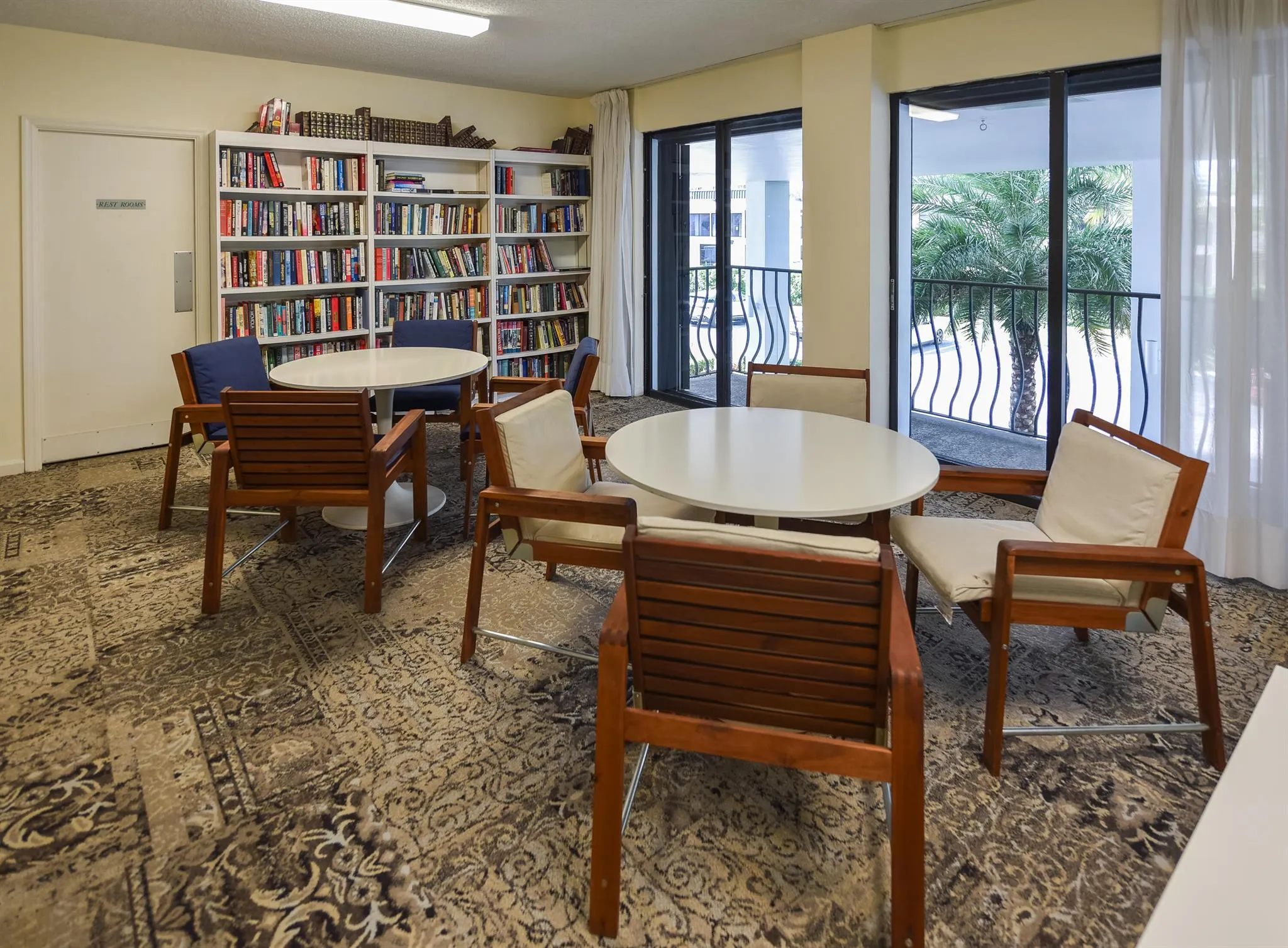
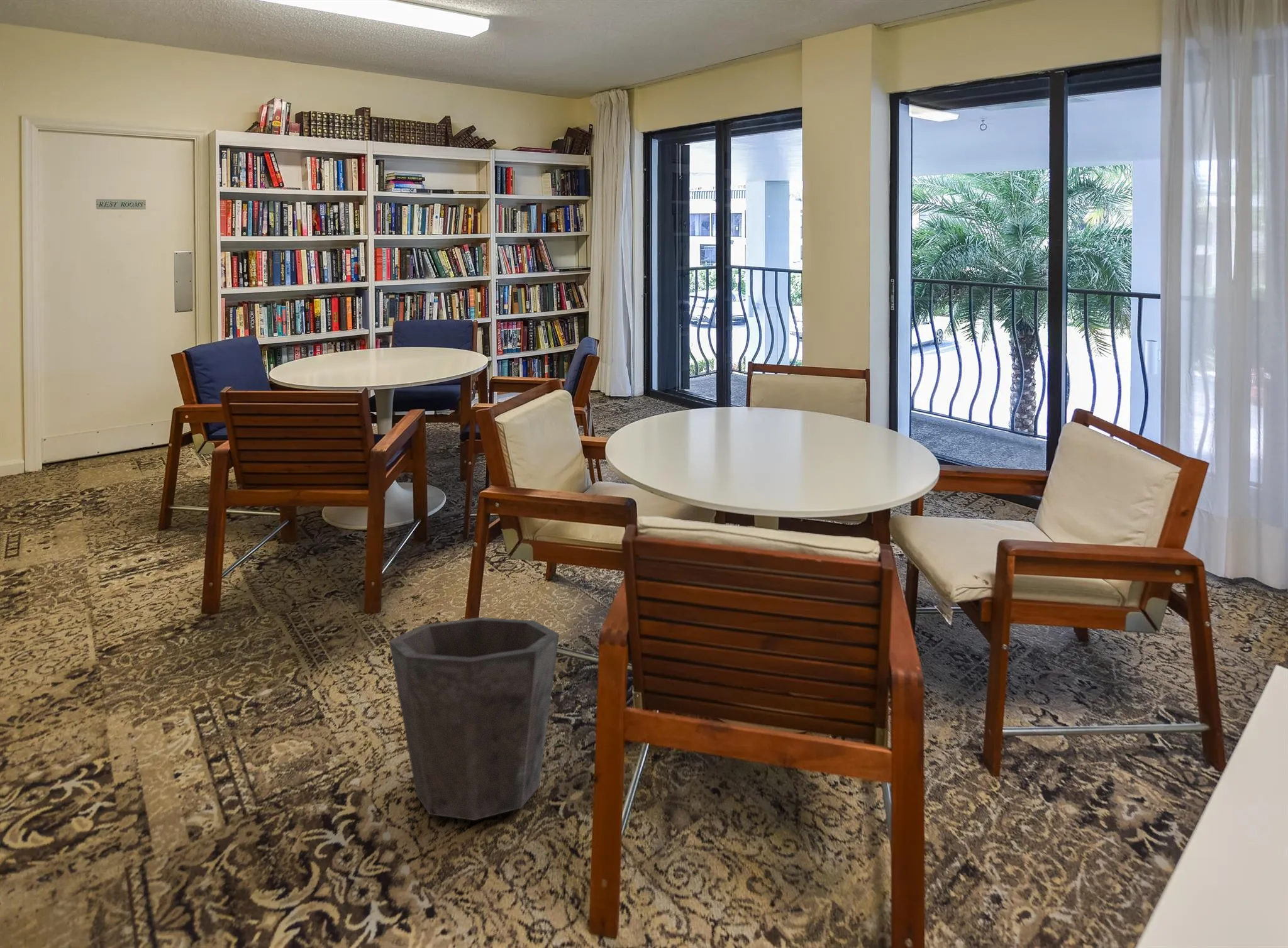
+ waste bin [389,617,560,821]
